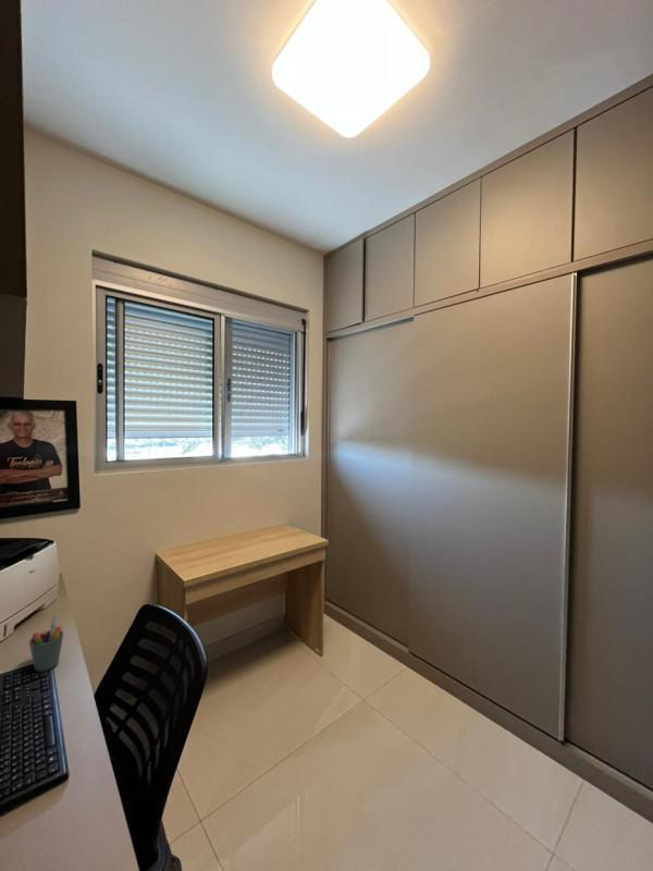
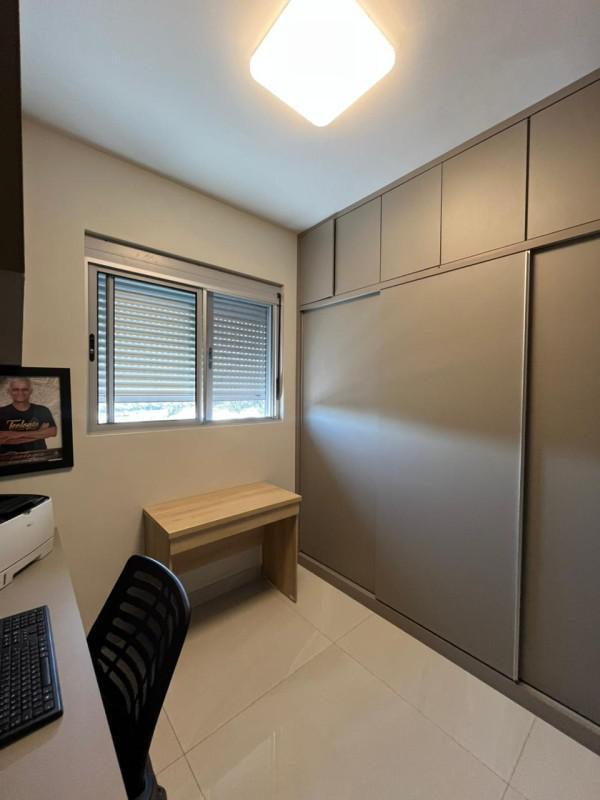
- pen holder [28,614,64,673]
